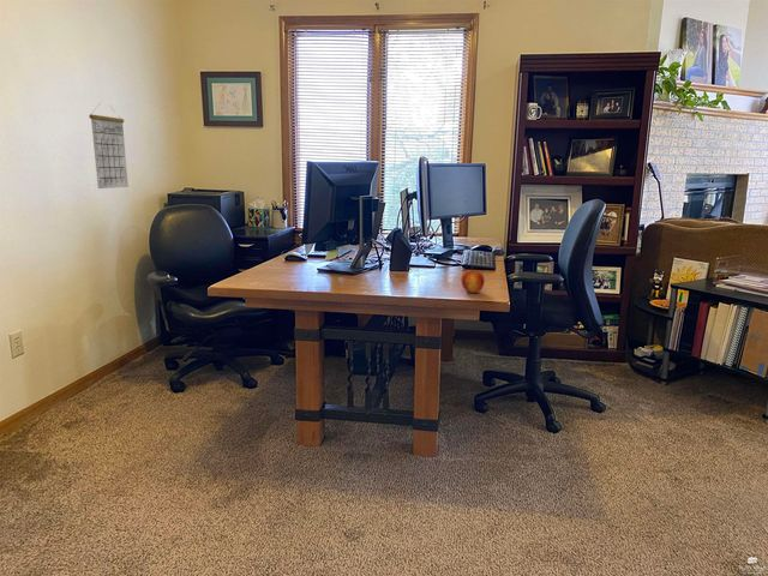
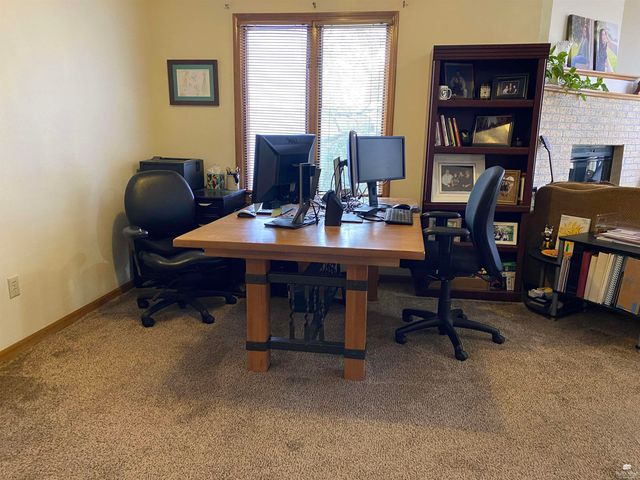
- calendar [88,103,130,190]
- apple [460,266,486,294]
